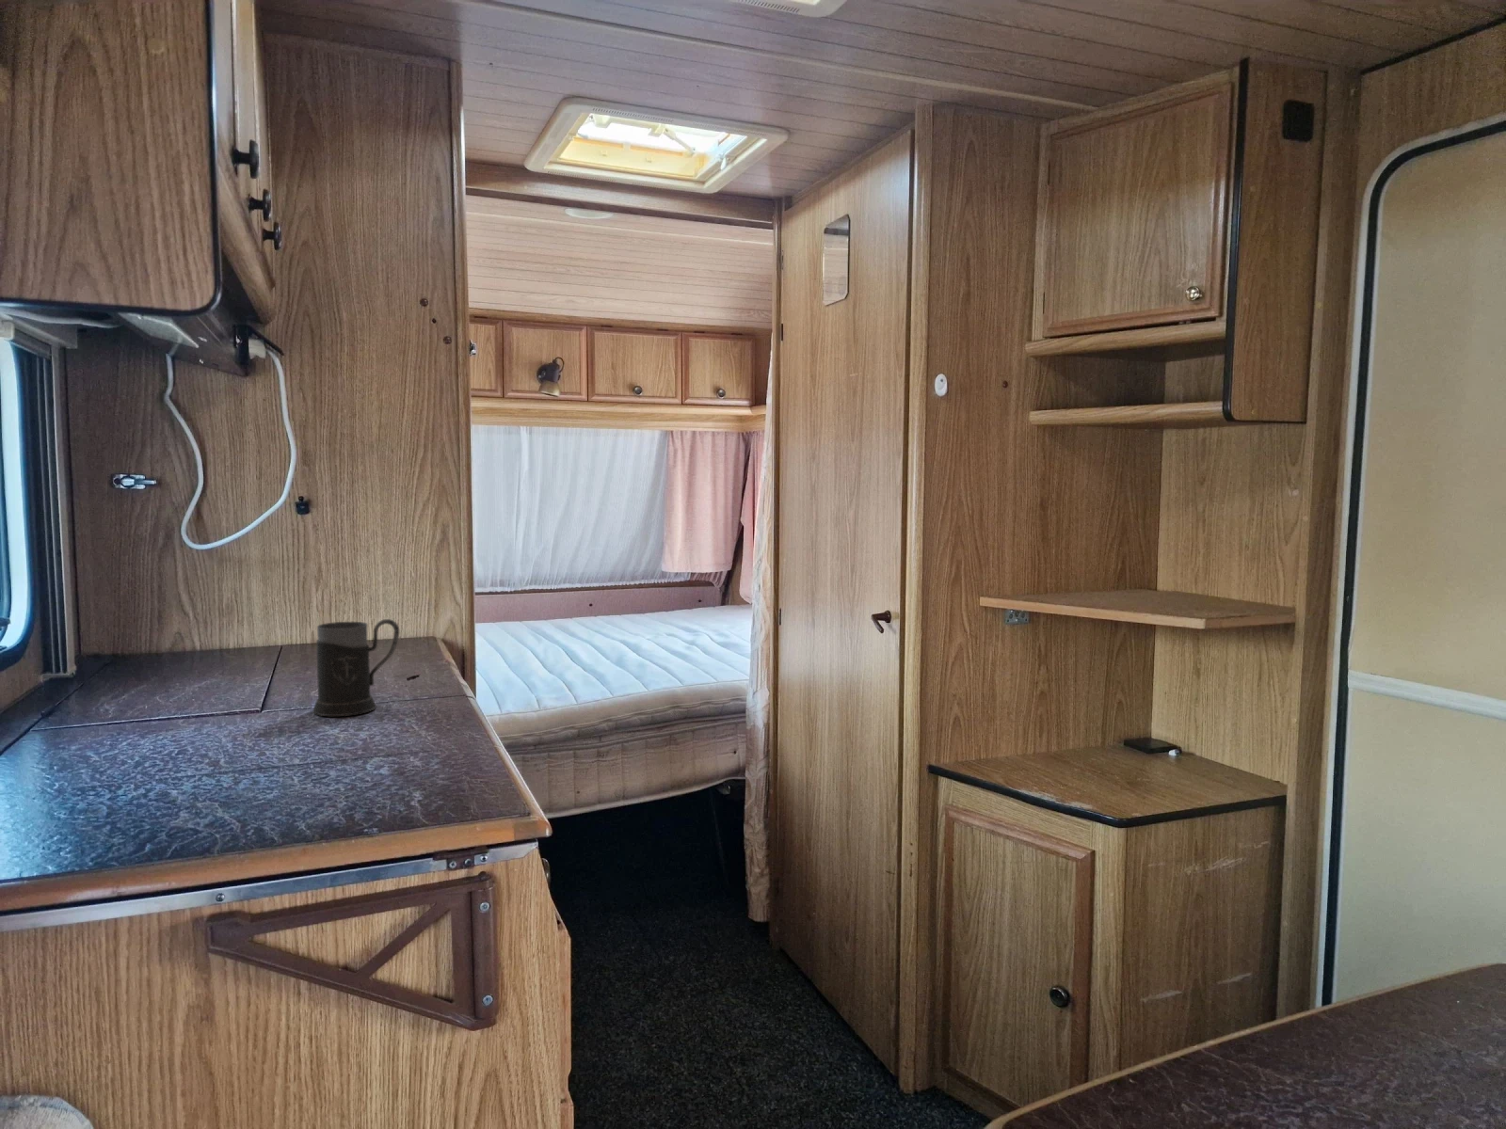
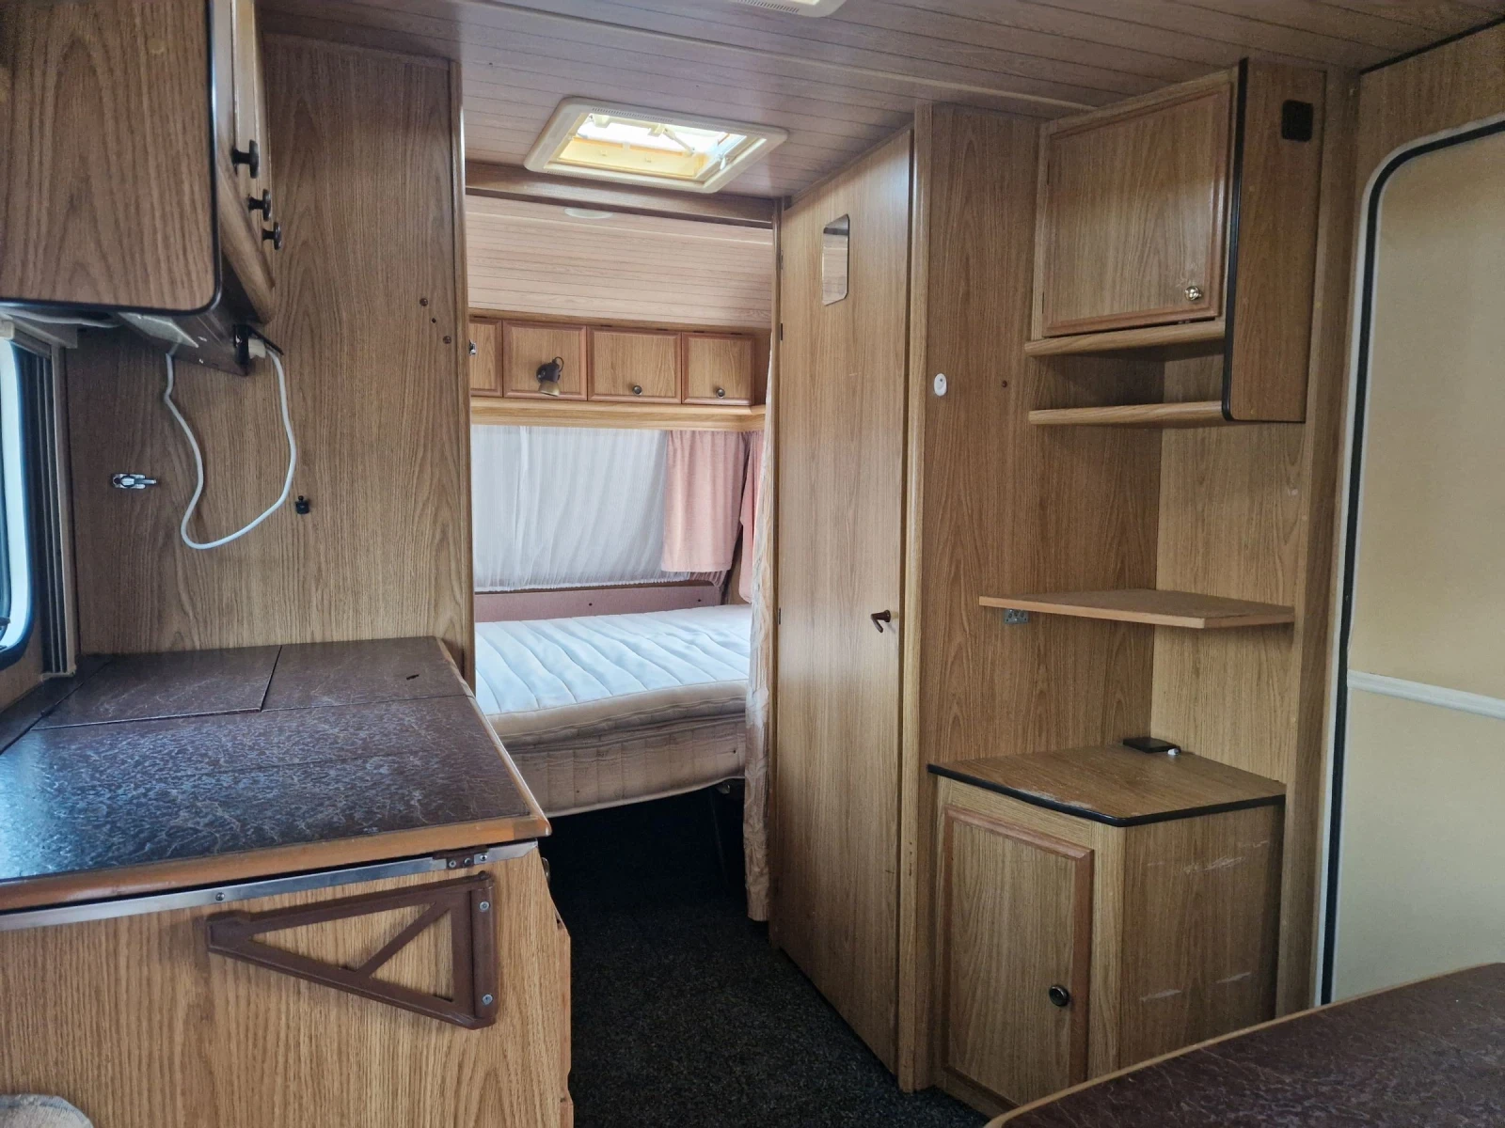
- mug [312,618,400,717]
